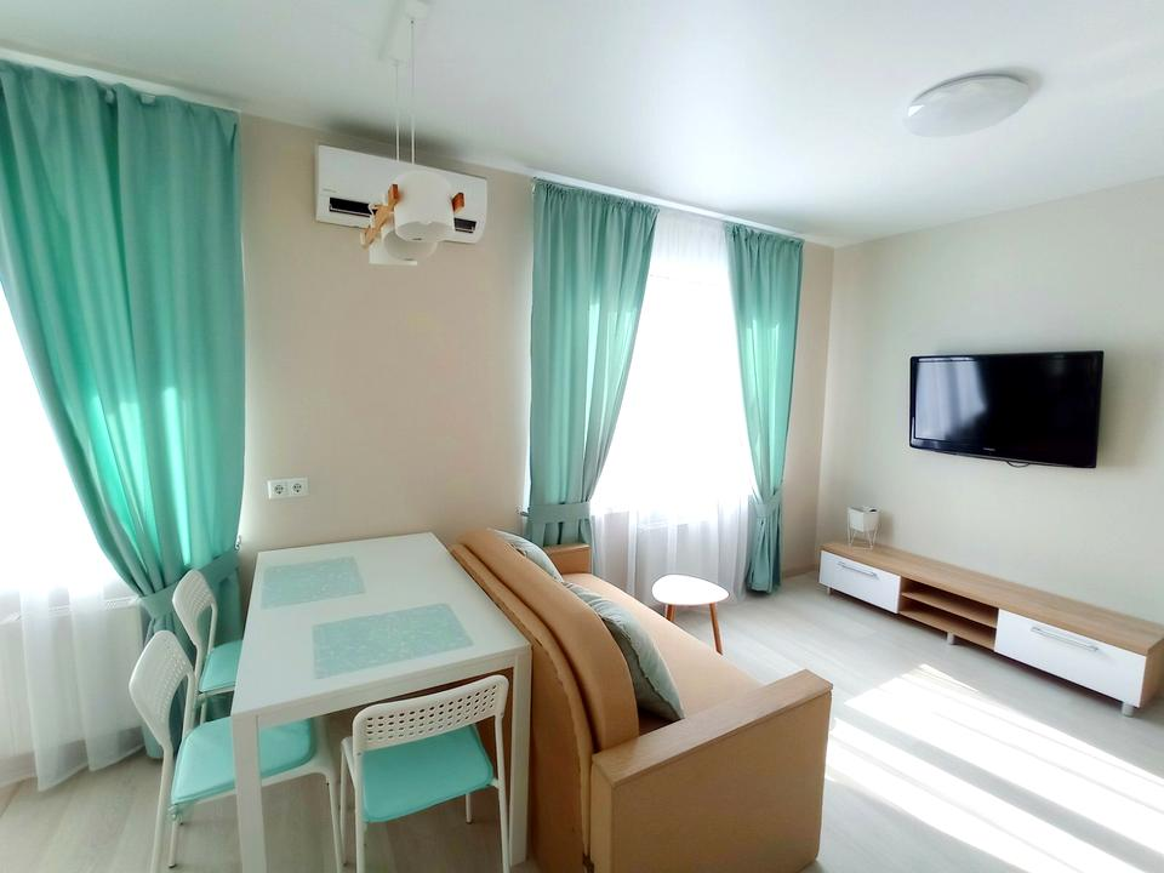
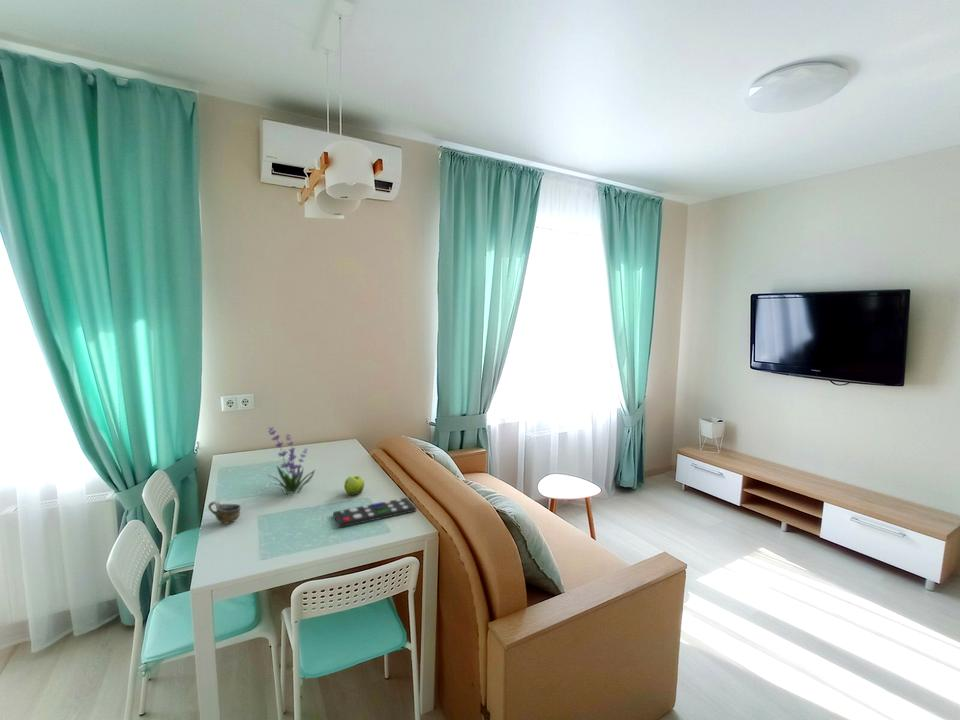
+ plant [266,426,316,496]
+ cup [207,500,242,525]
+ fruit [343,474,365,497]
+ remote control [332,497,417,529]
